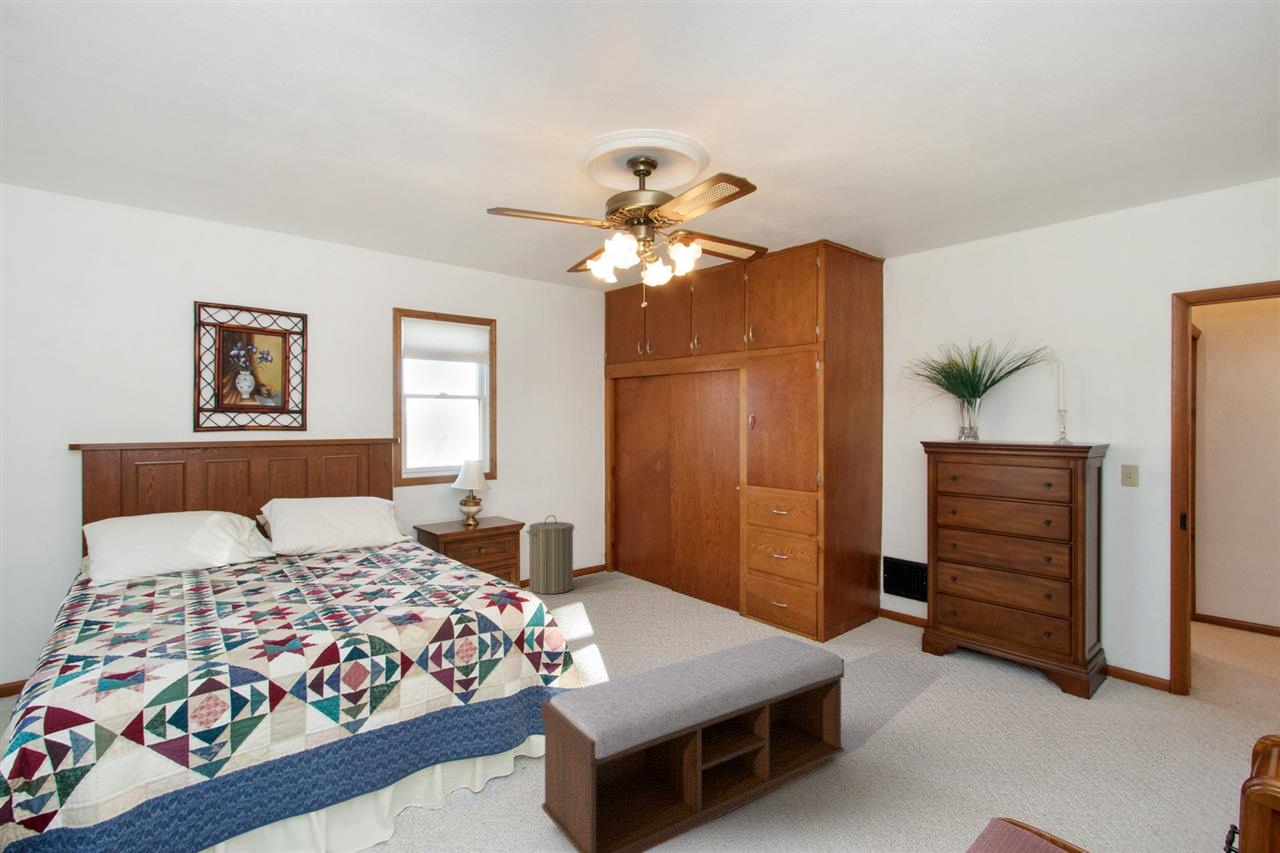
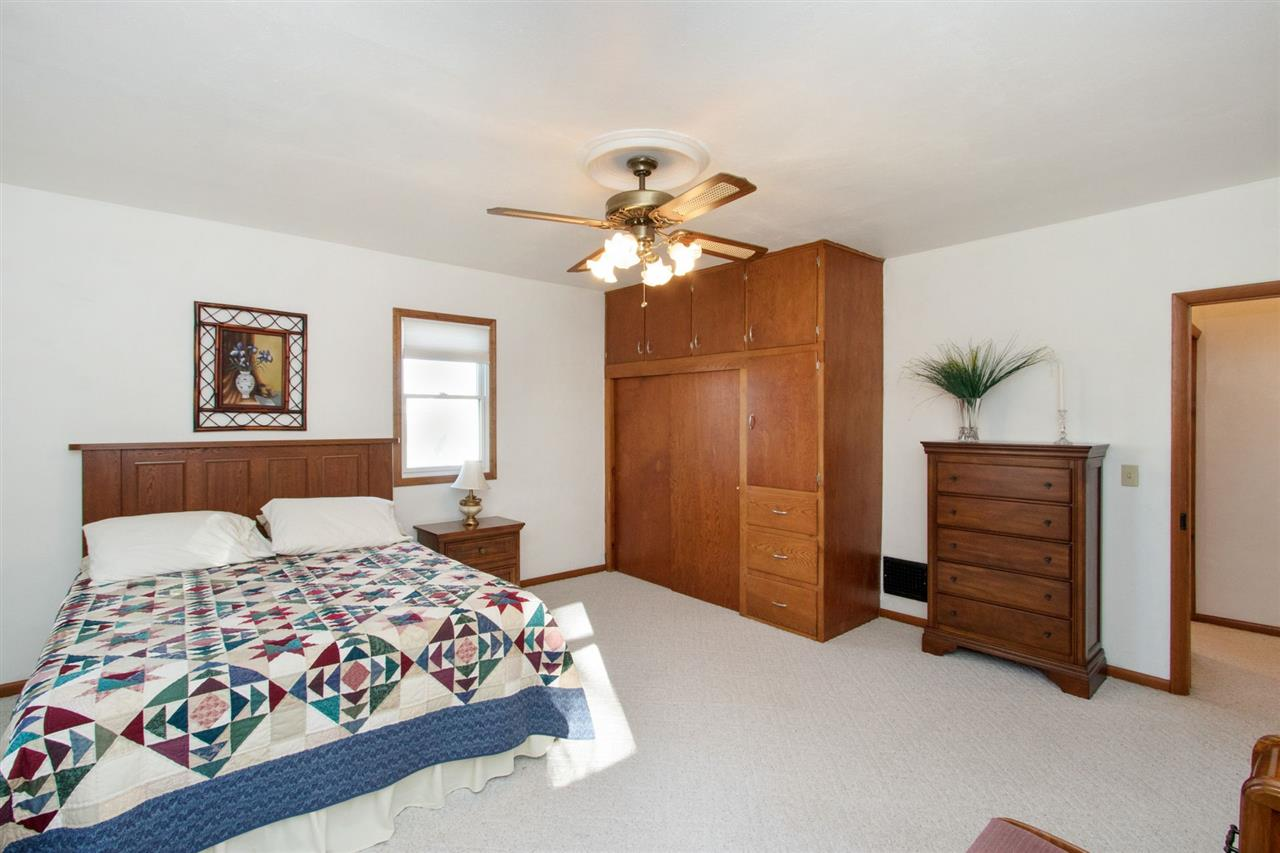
- bench [541,635,845,853]
- laundry hamper [525,514,576,595]
